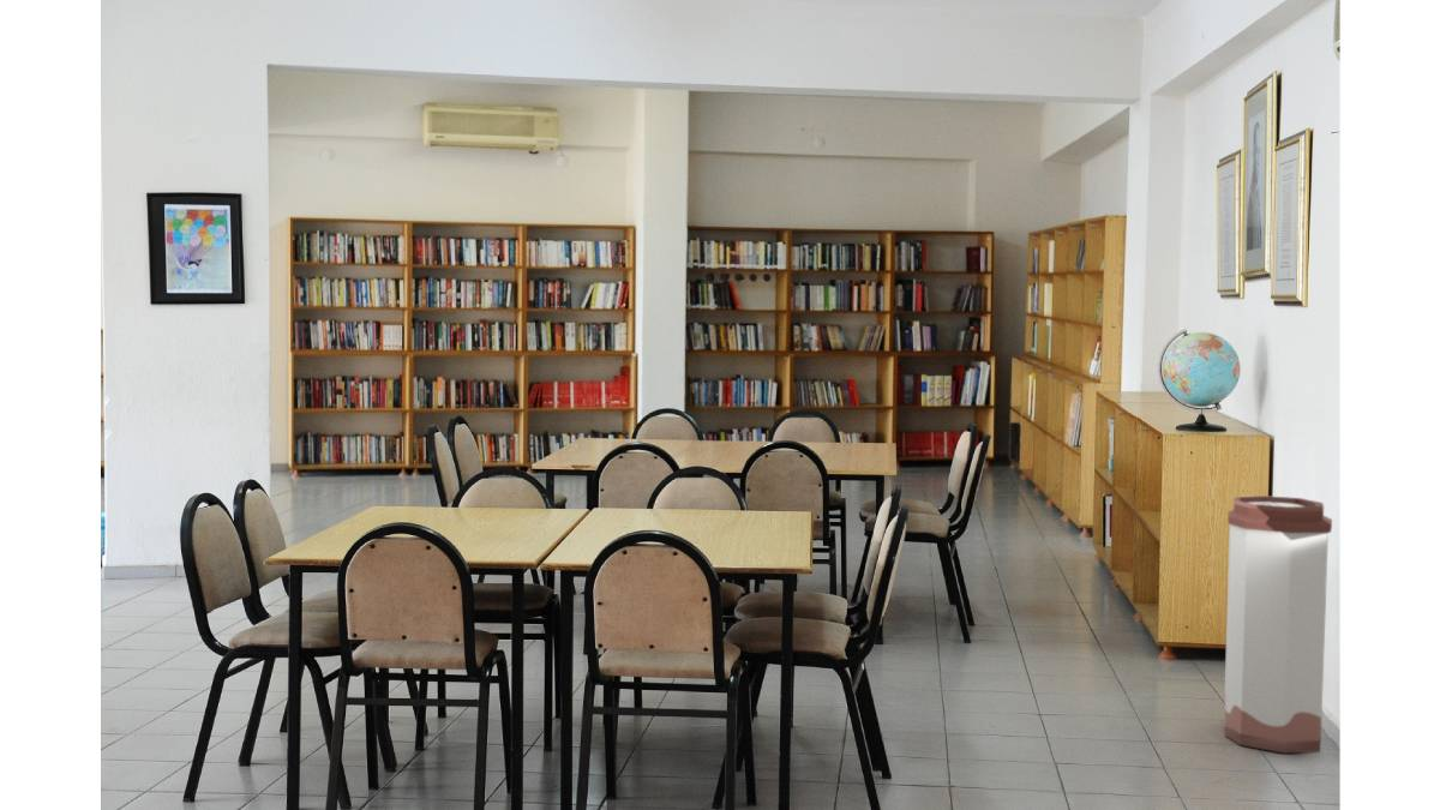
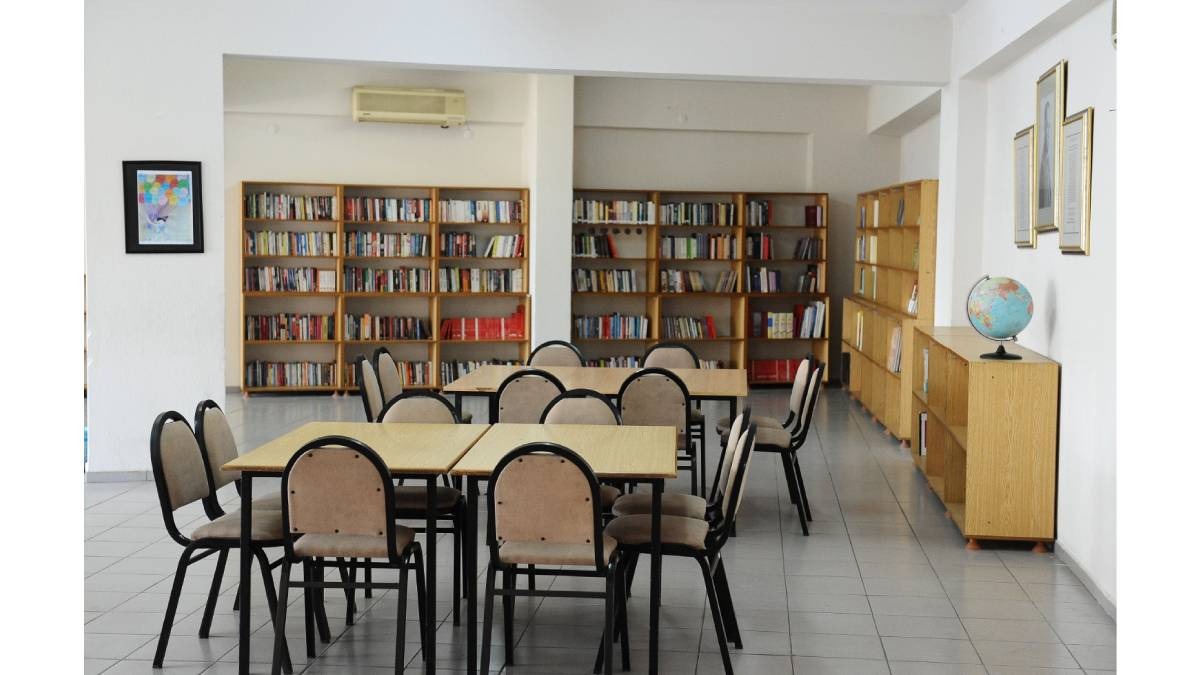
- trash can [1223,494,1333,755]
